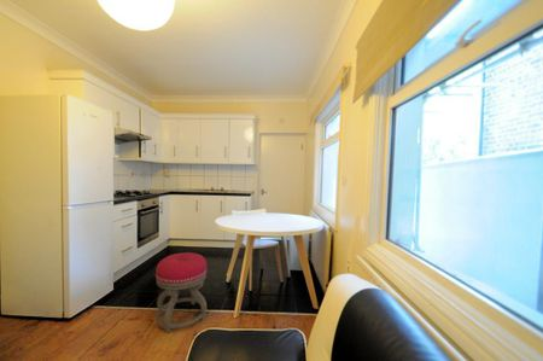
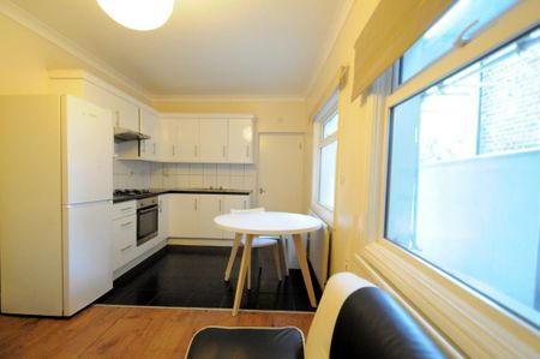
- stool [154,251,208,333]
